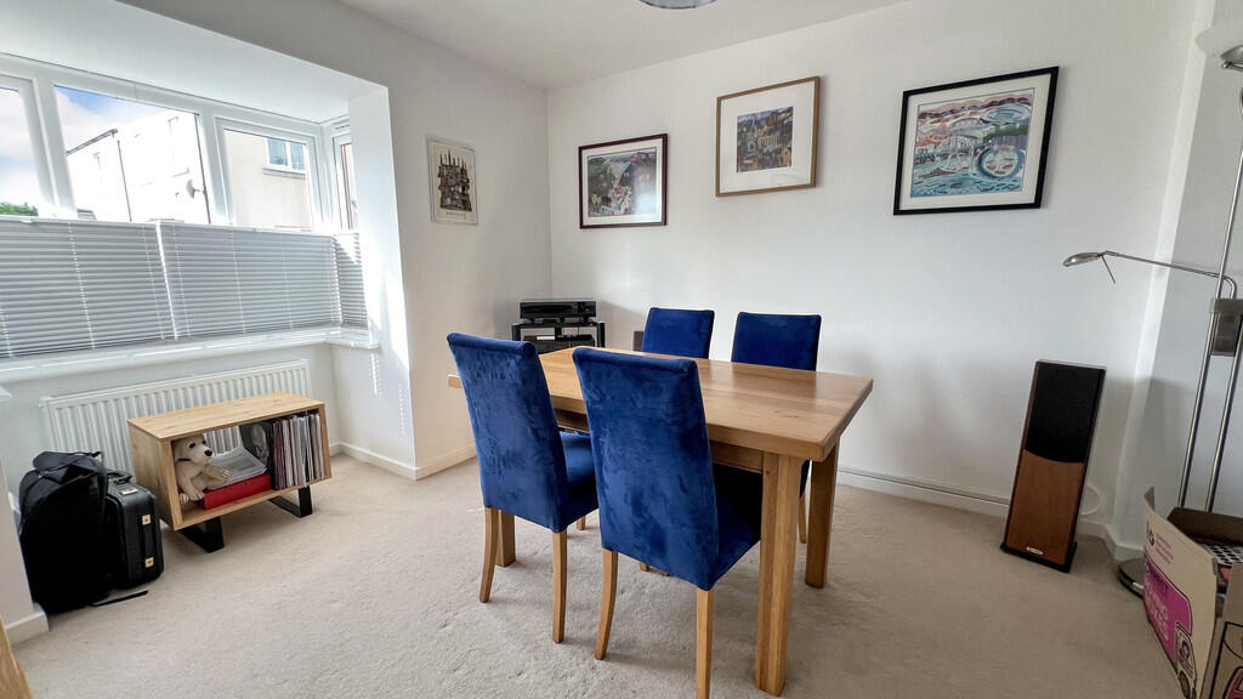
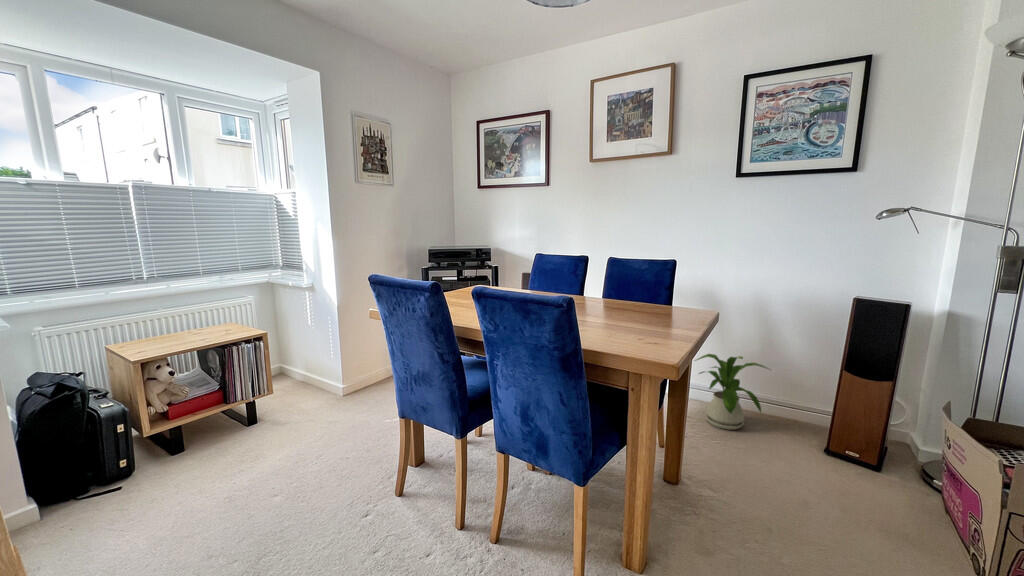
+ house plant [693,353,772,431]
